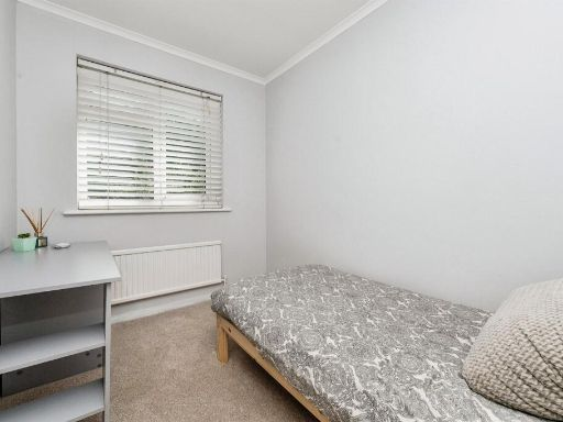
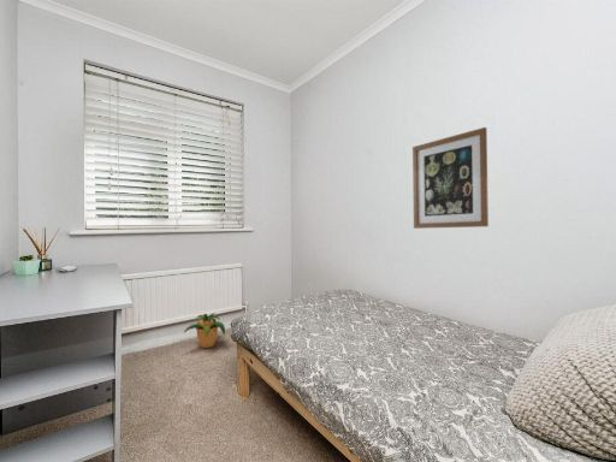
+ potted plant [183,312,226,349]
+ wall art [411,126,490,230]
